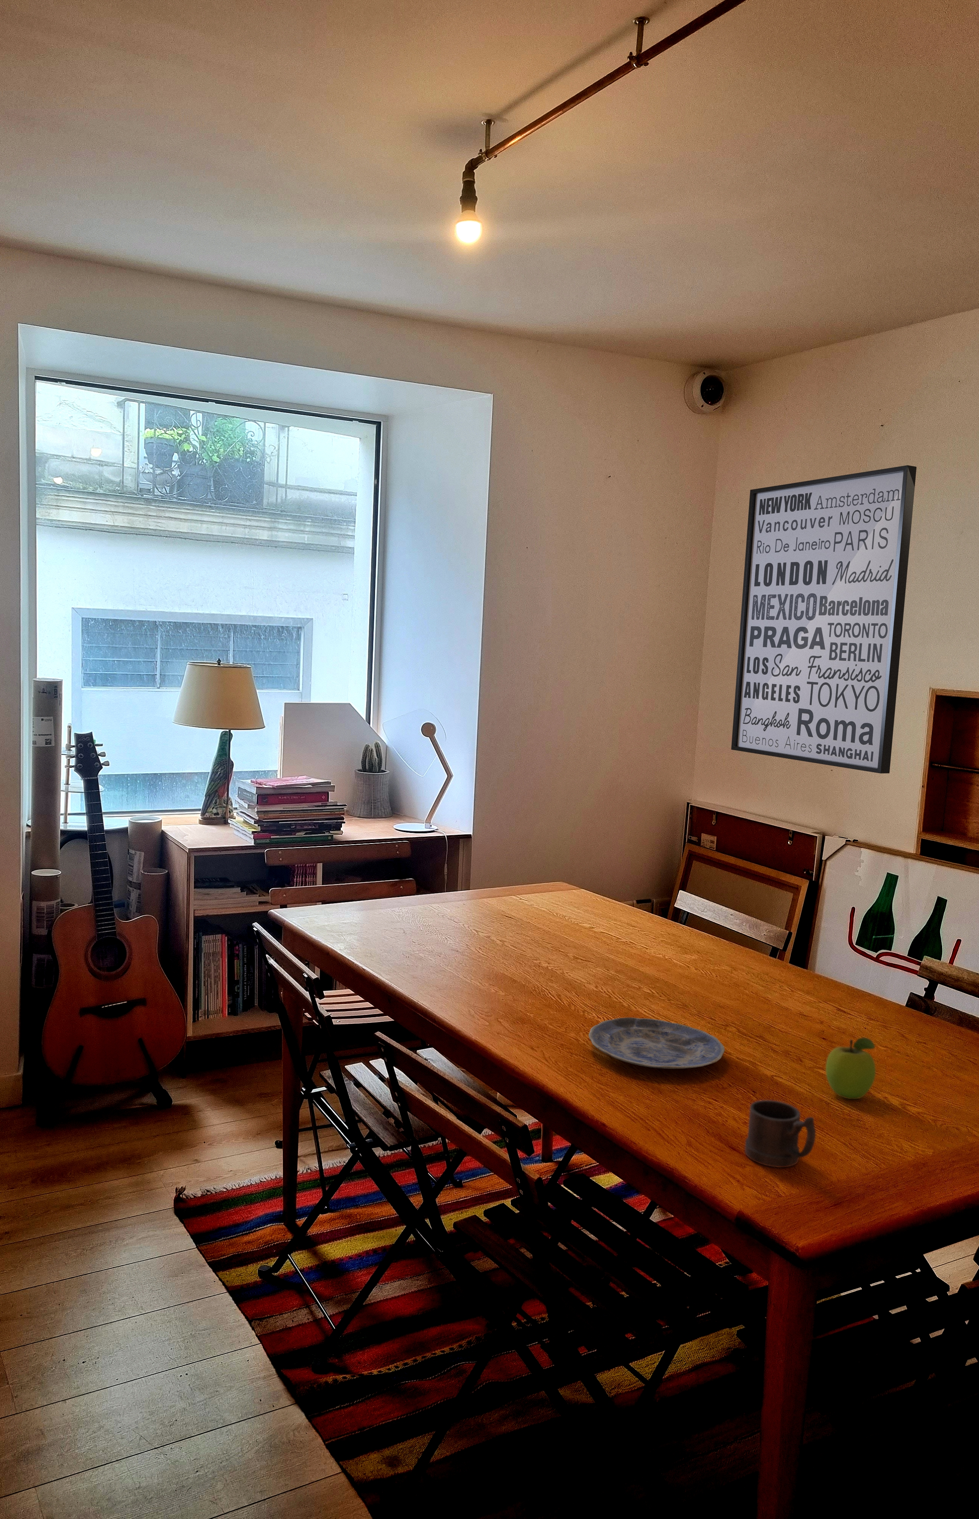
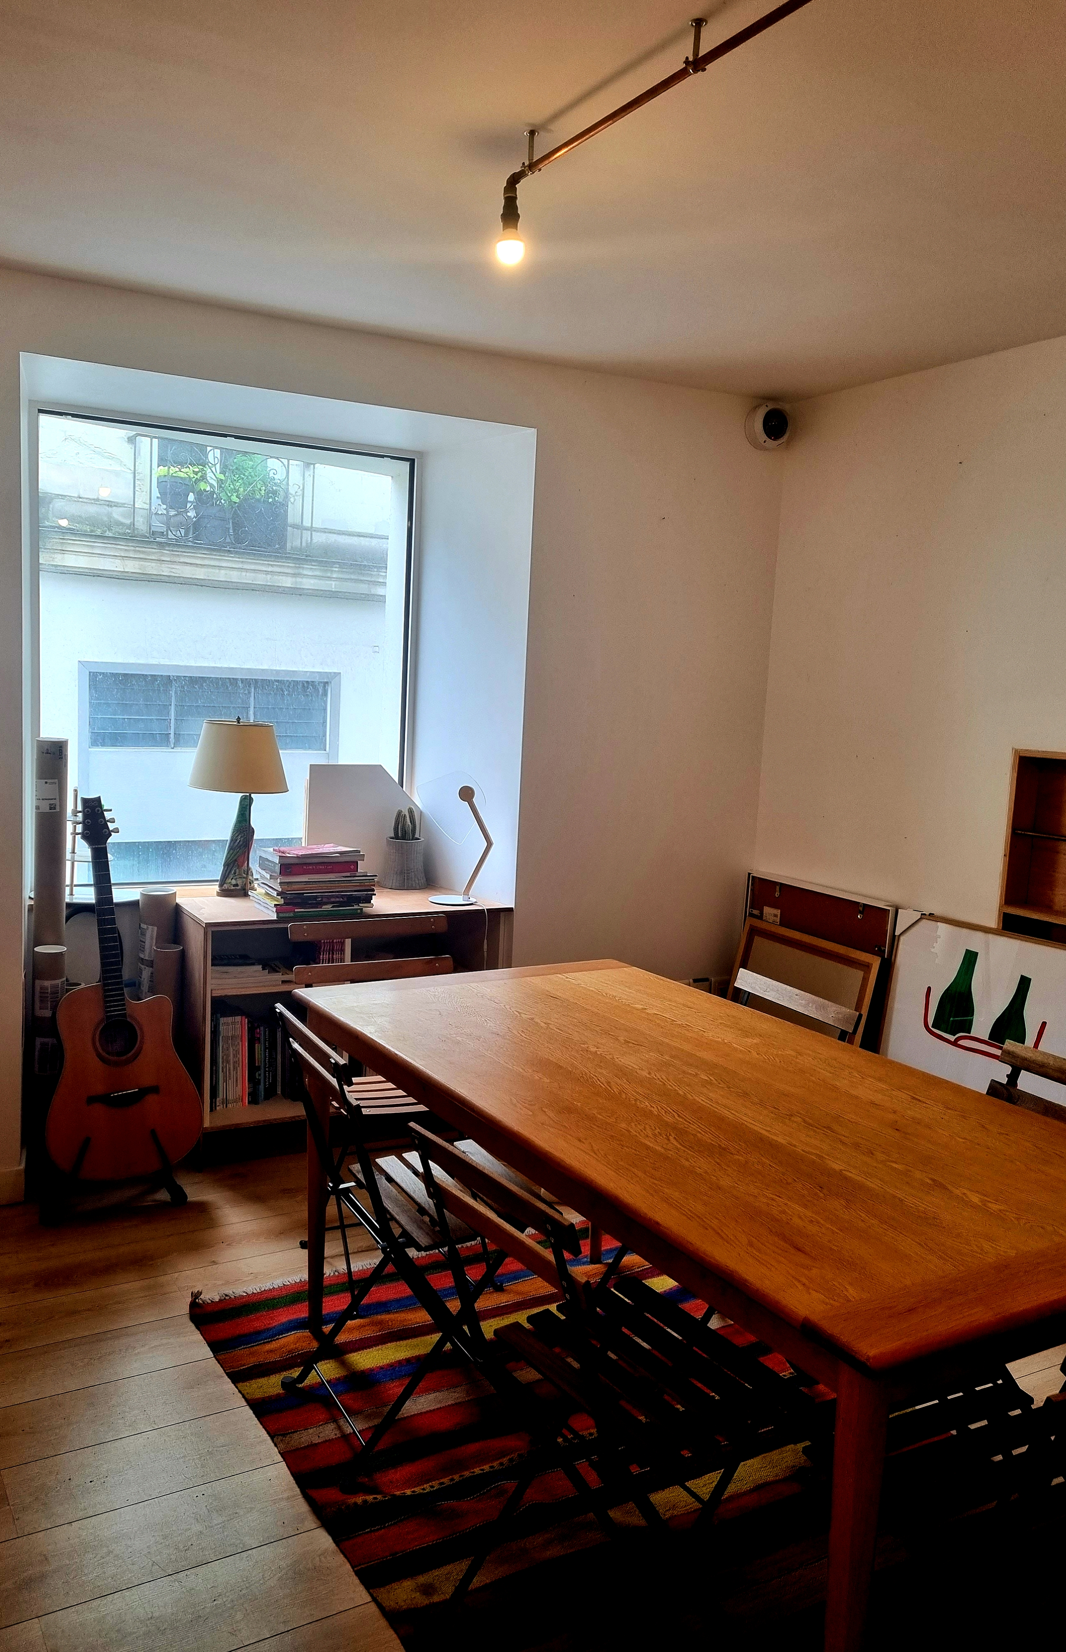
- fruit [825,1037,876,1099]
- plate [589,1017,726,1070]
- mug [744,1099,816,1168]
- wall art [731,465,917,774]
